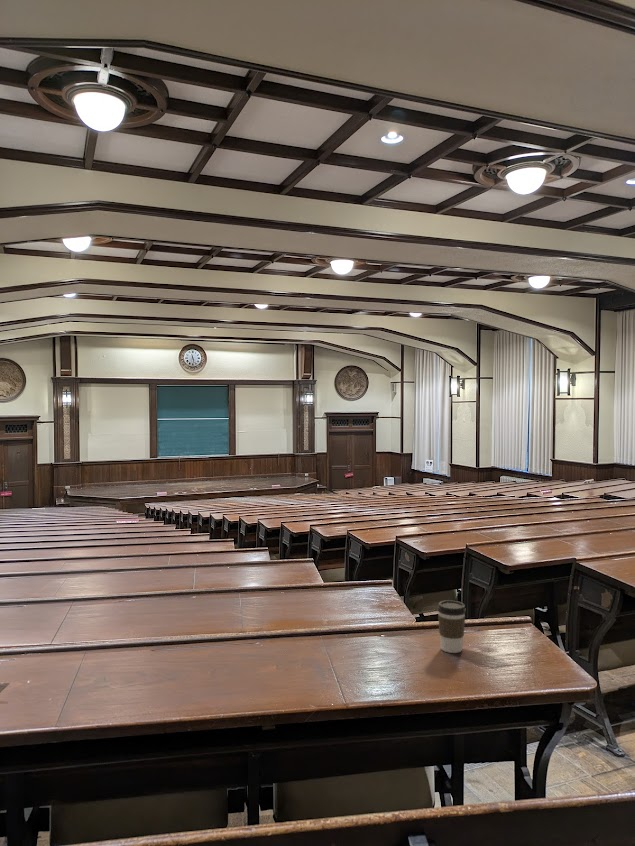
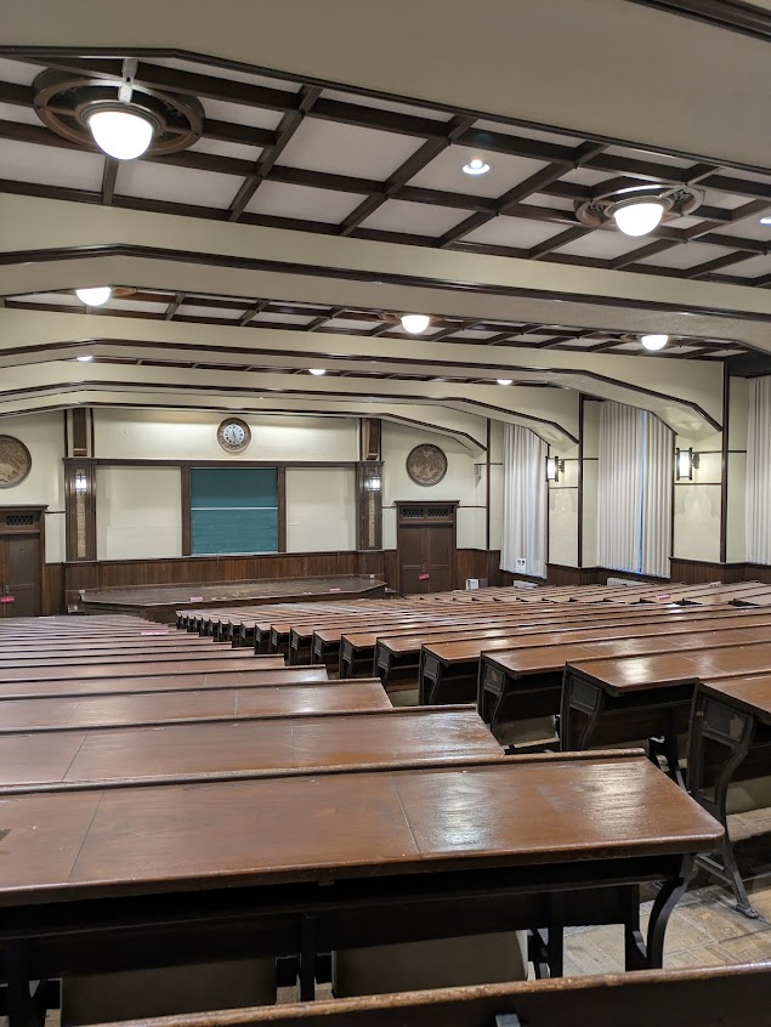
- coffee cup [436,599,467,654]
